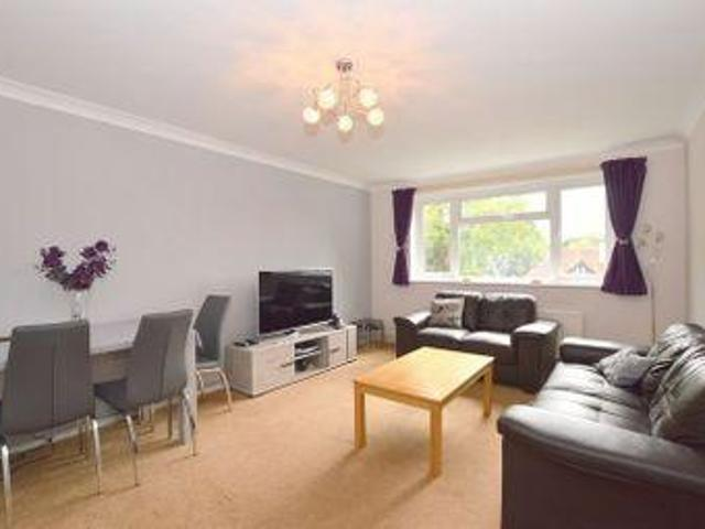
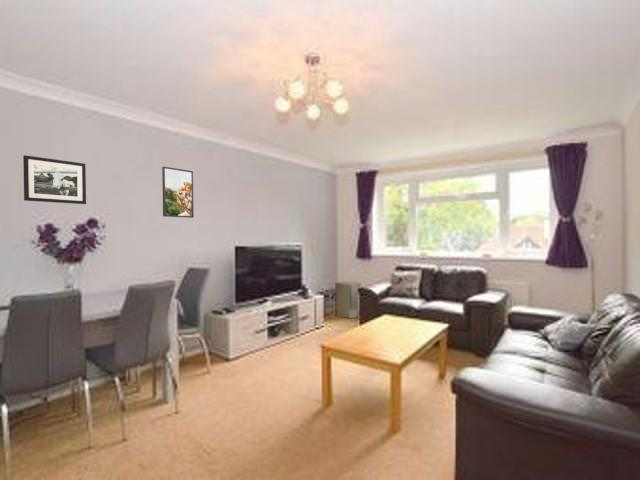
+ air purifier [334,280,362,319]
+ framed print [161,166,195,219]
+ picture frame [22,154,87,205]
